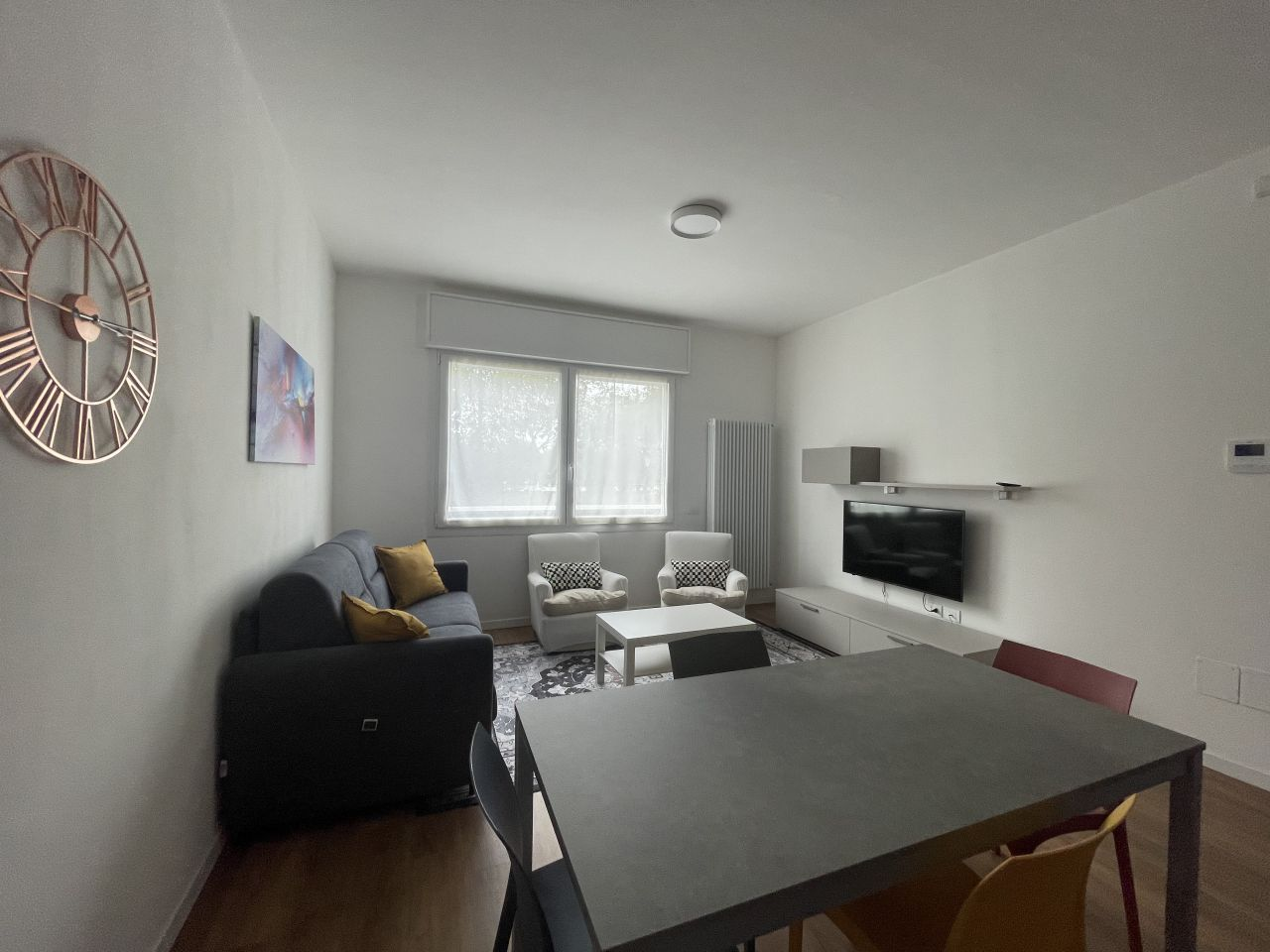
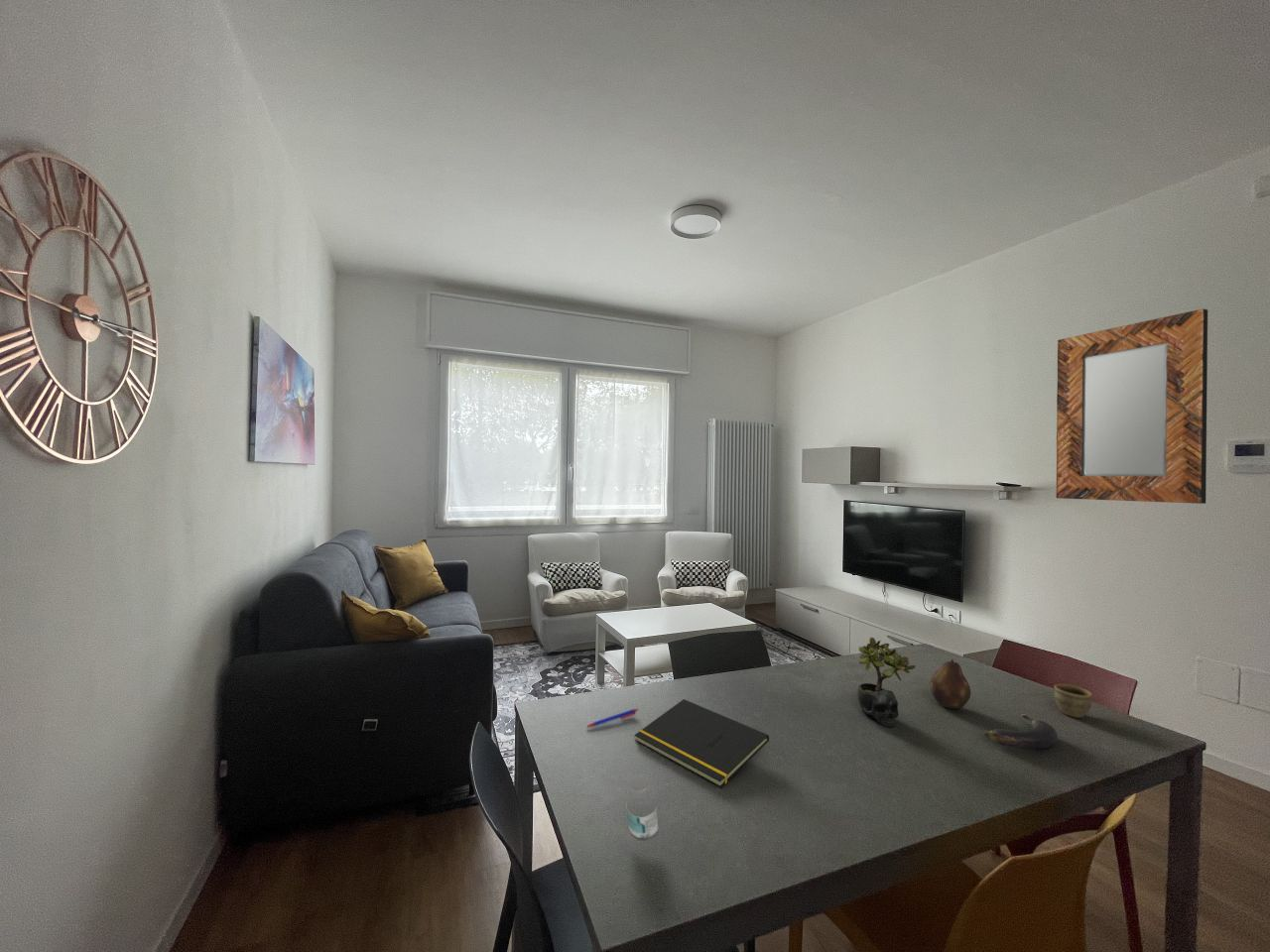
+ succulent plant [856,637,917,728]
+ notepad [634,698,770,788]
+ banana [982,713,1059,751]
+ fruit [929,658,971,710]
+ pen [585,708,639,728]
+ home mirror [1056,307,1208,505]
+ cup [1053,683,1093,719]
+ jar [625,773,659,839]
